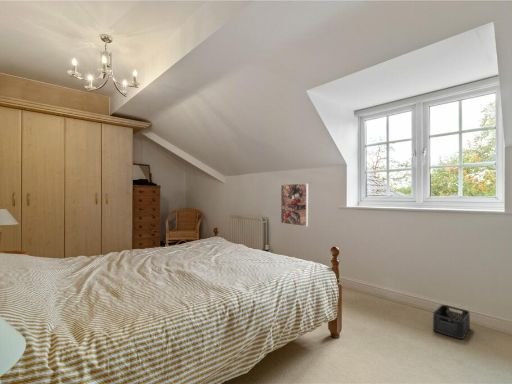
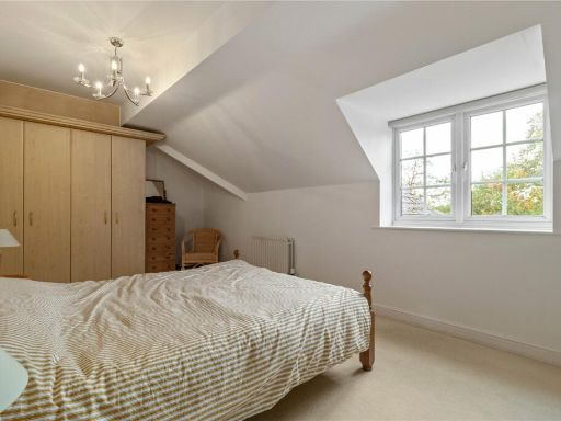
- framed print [280,183,309,227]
- storage bin [432,304,471,340]
